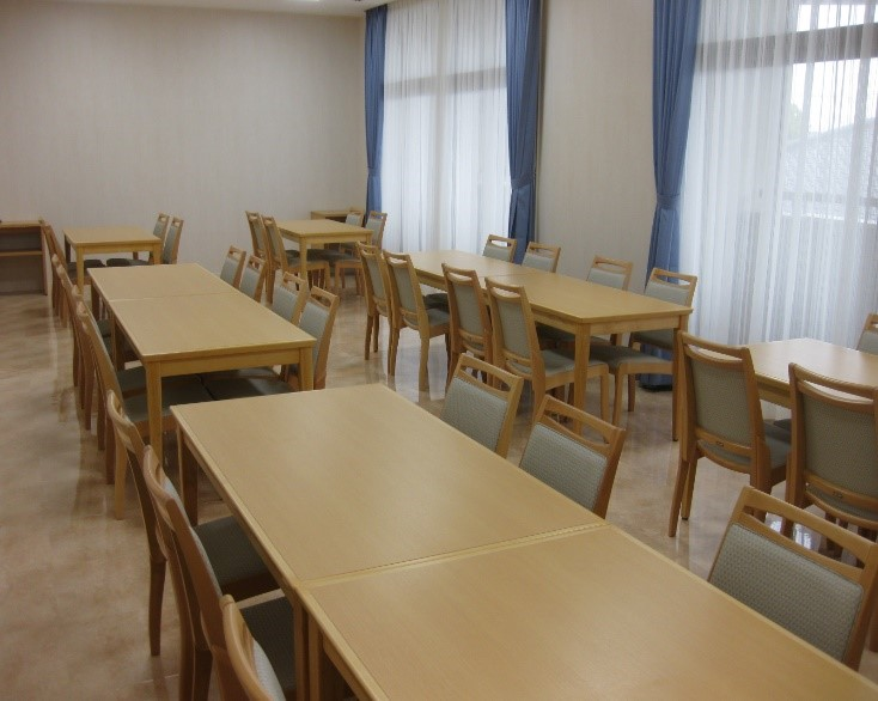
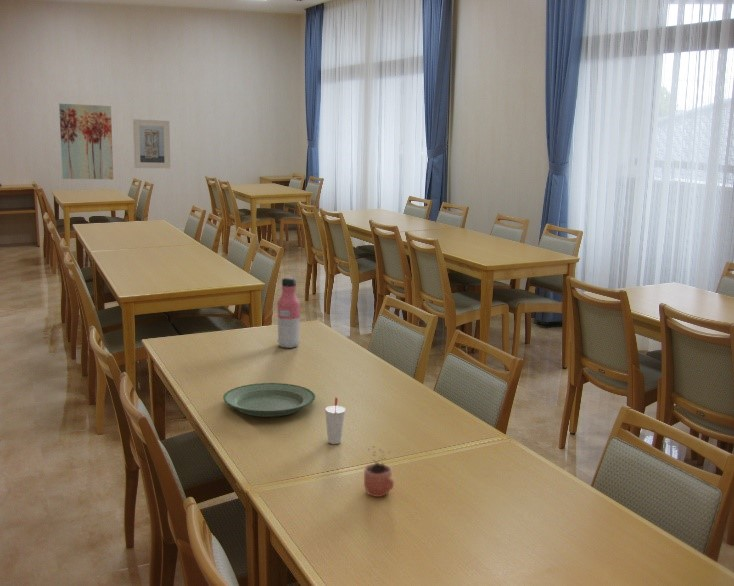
+ wall art [58,103,114,180]
+ water bottle [276,277,301,349]
+ cup [324,396,346,445]
+ plate [222,382,317,418]
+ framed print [132,118,171,170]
+ cocoa [363,445,395,498]
